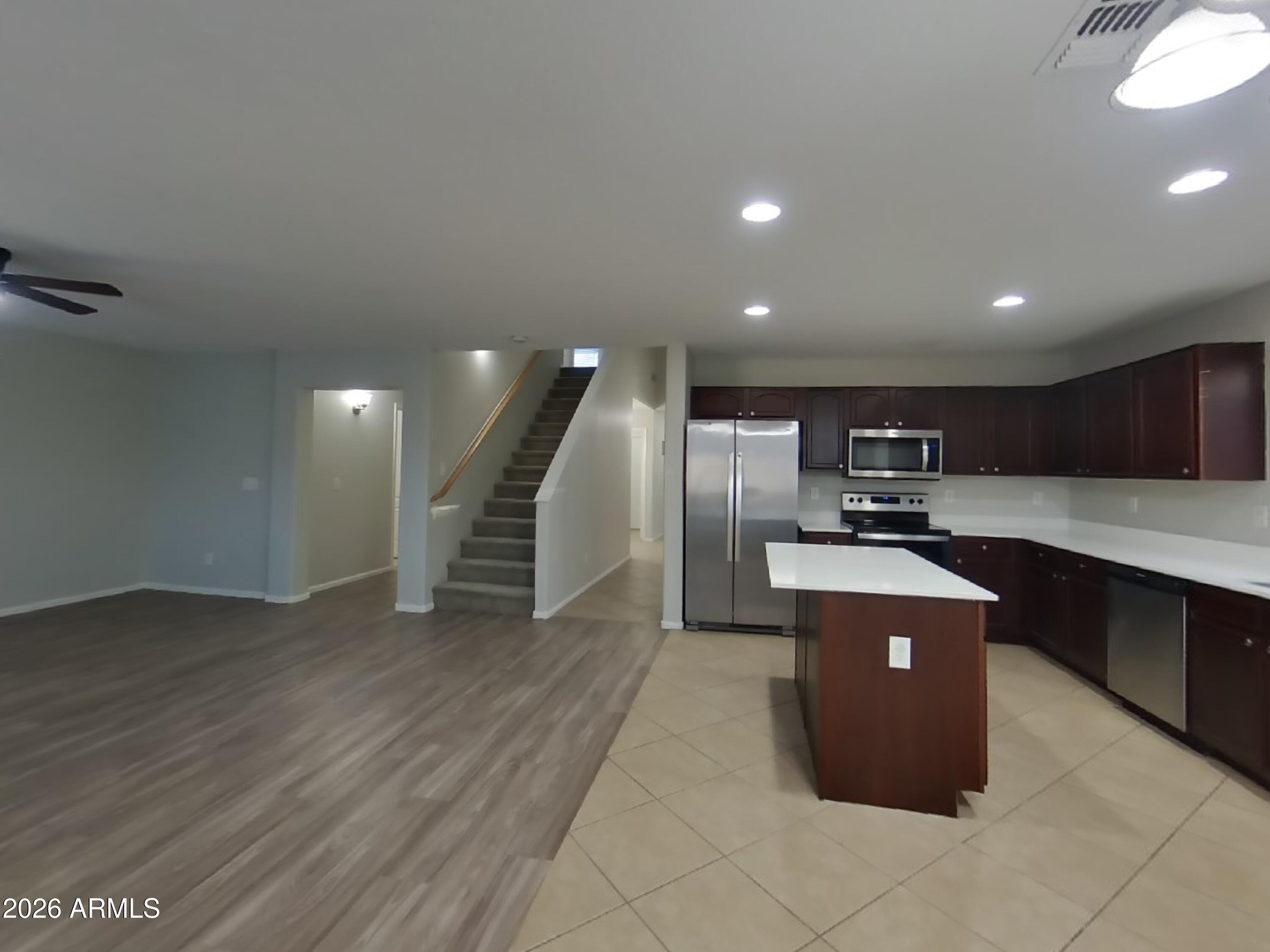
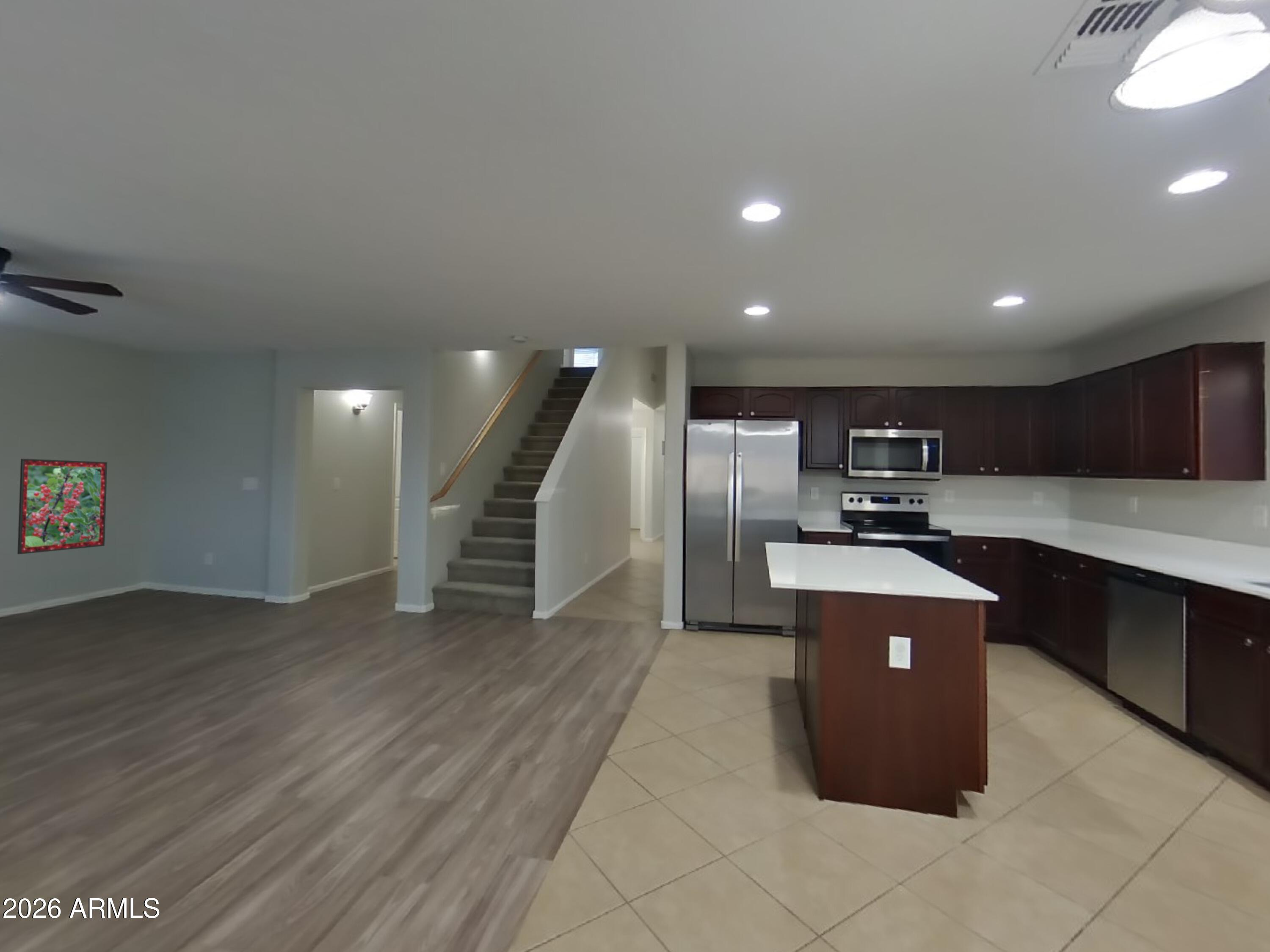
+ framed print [17,458,108,555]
